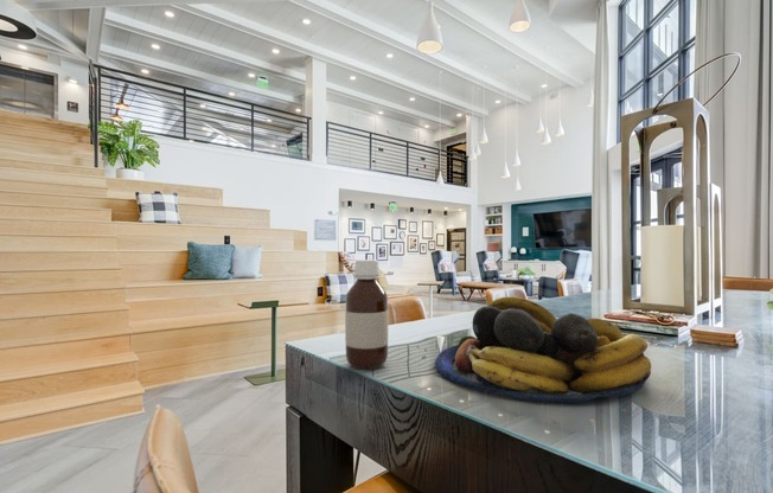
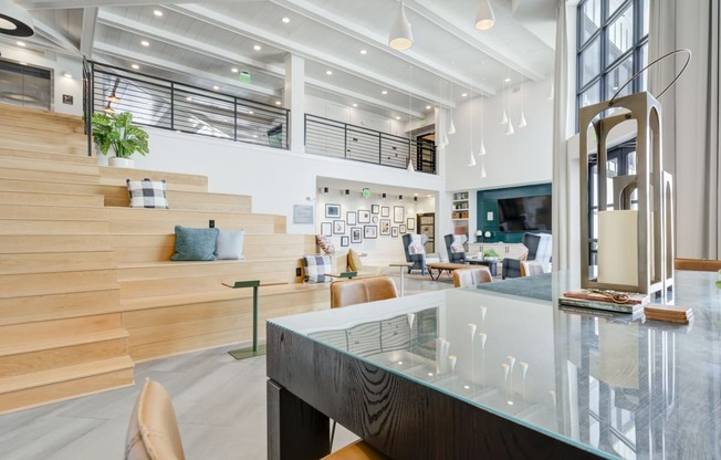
- bottle [344,258,389,370]
- fruit bowl [434,295,652,404]
